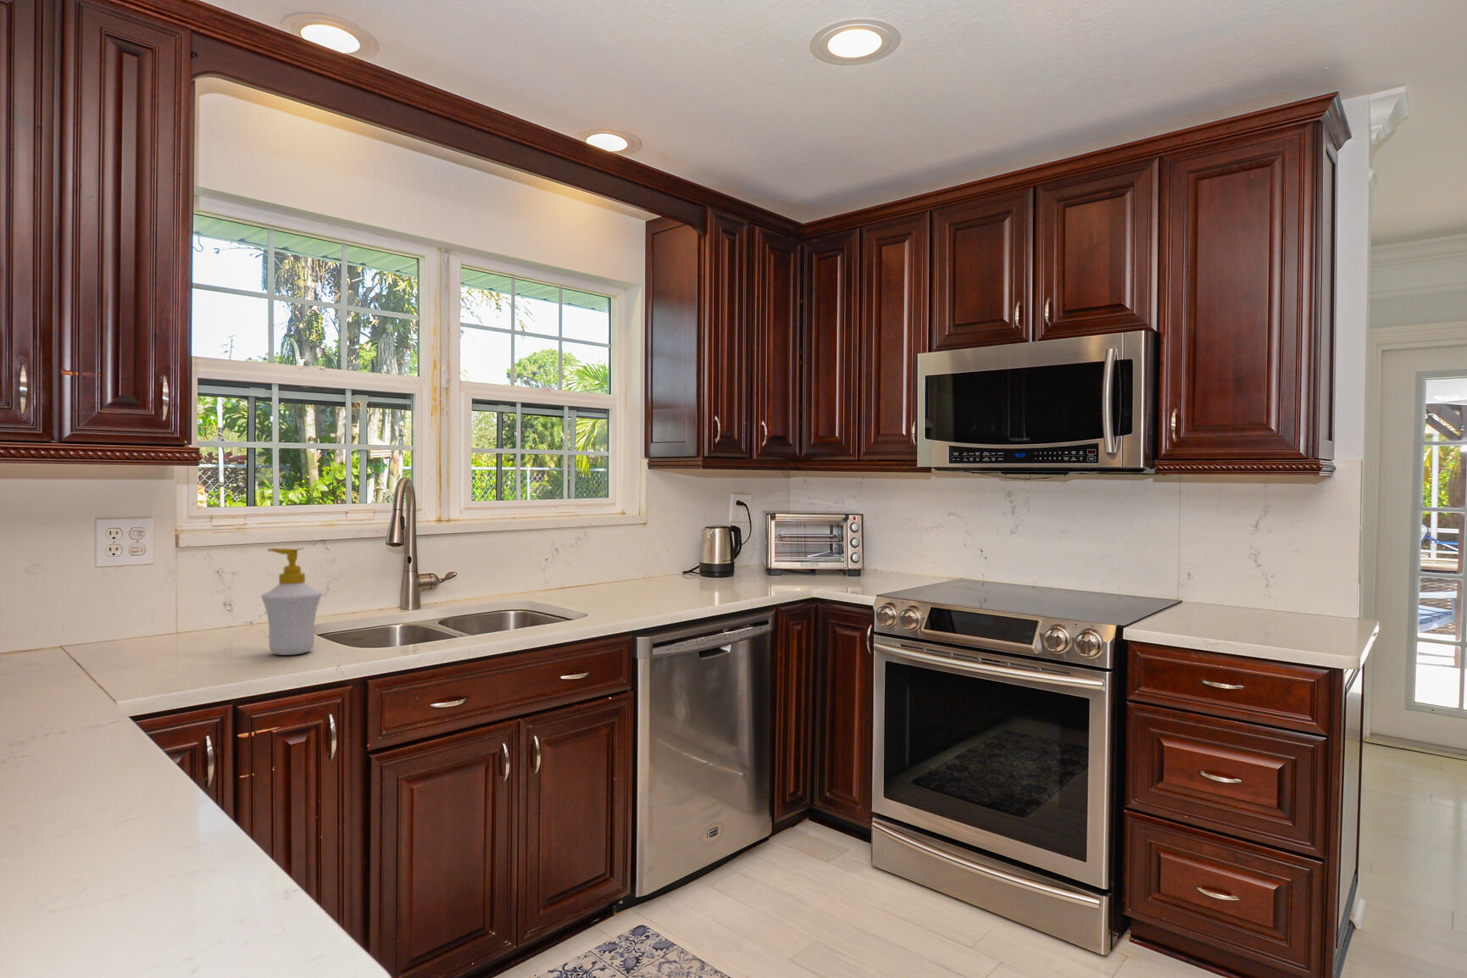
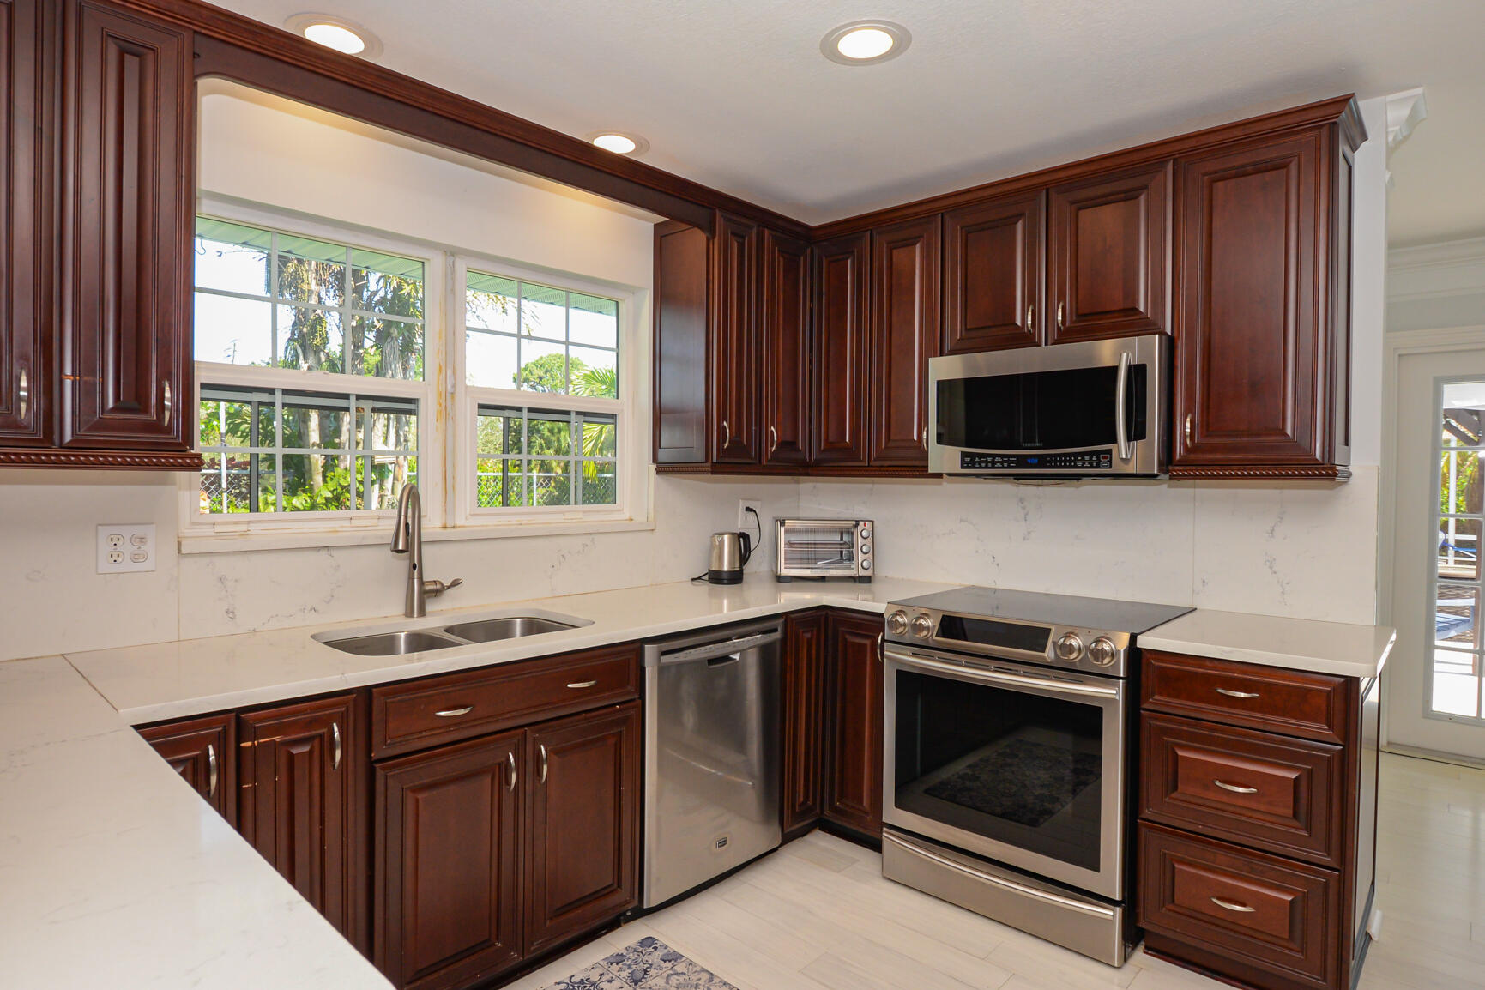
- soap bottle [260,547,323,656]
